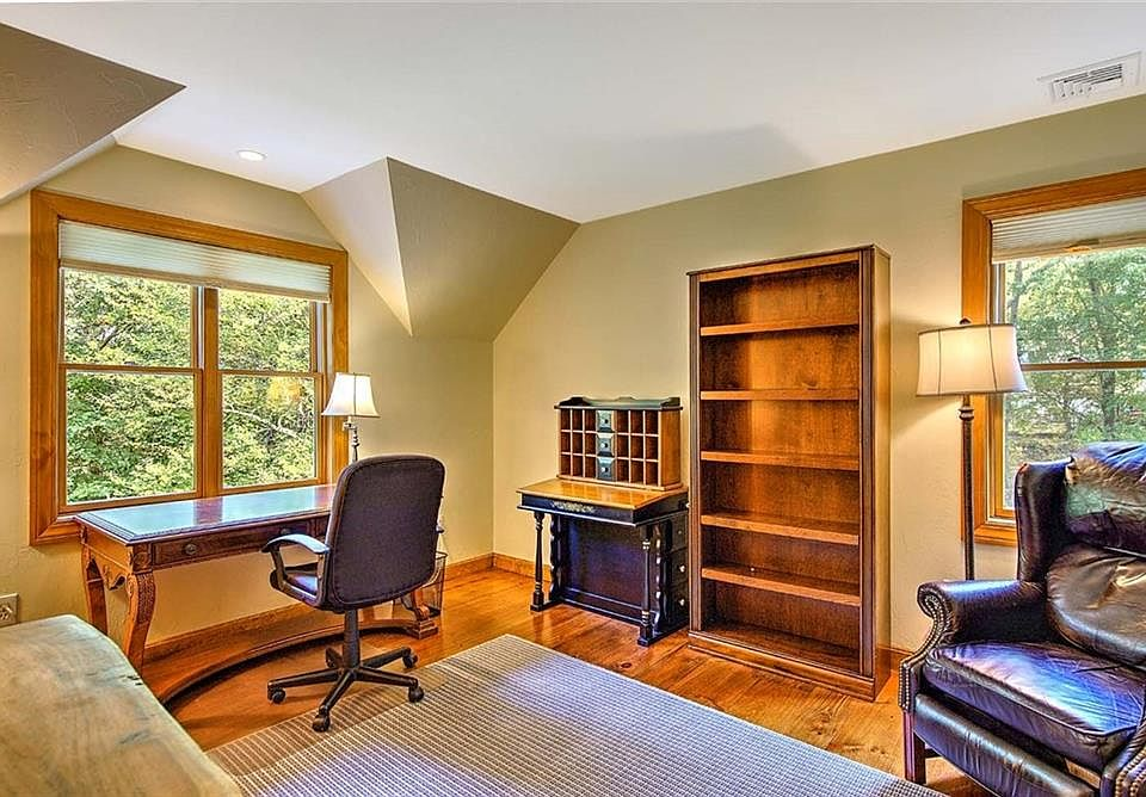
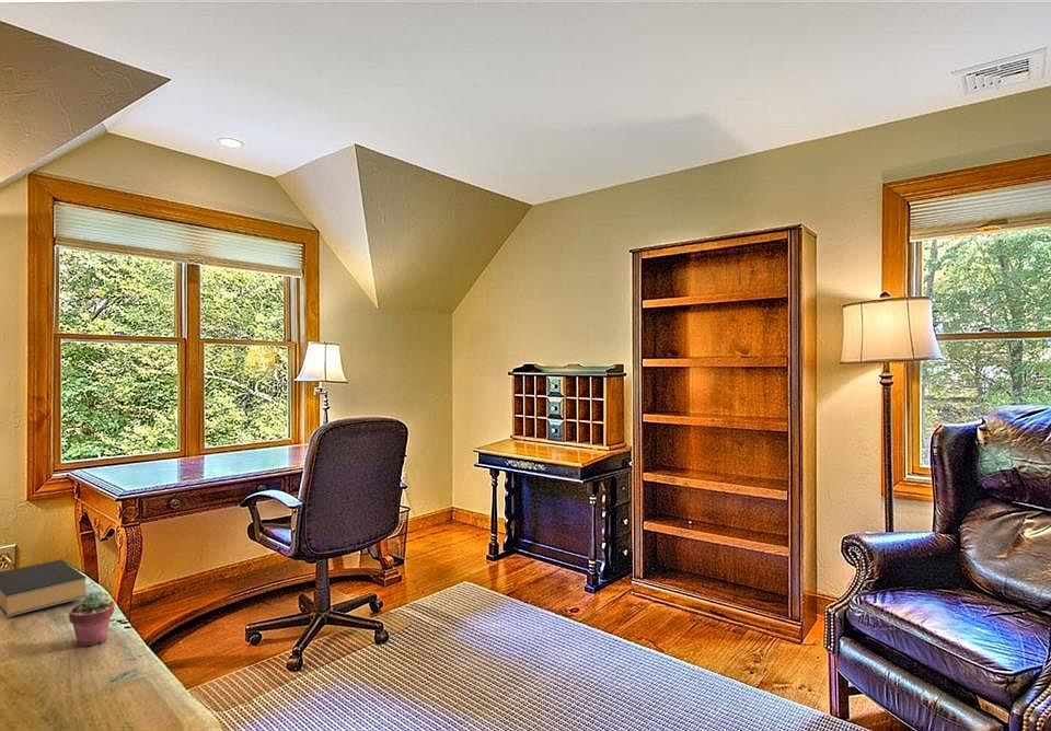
+ book [0,558,86,618]
+ potted succulent [68,591,116,648]
